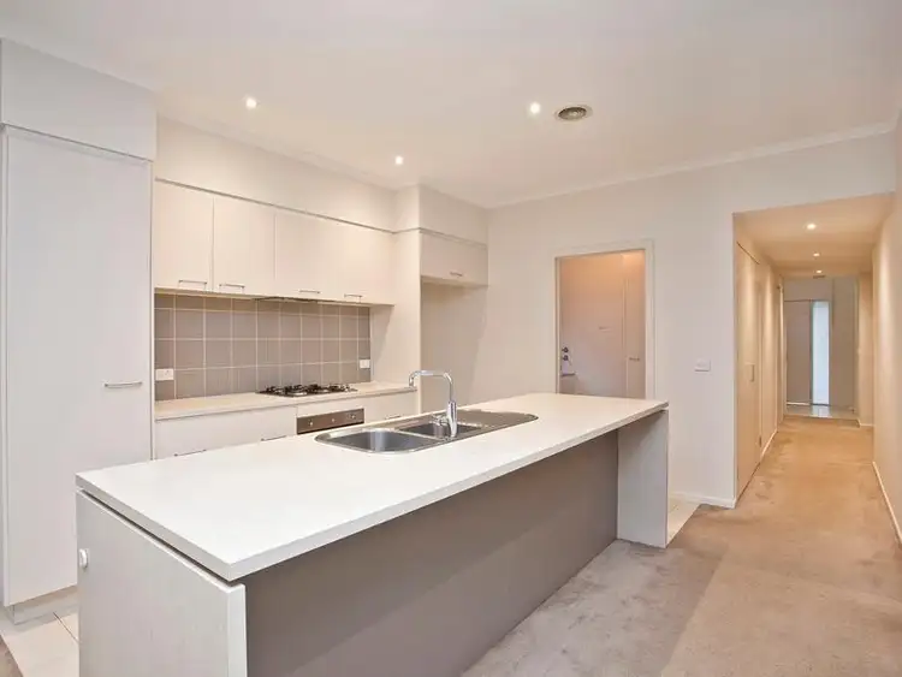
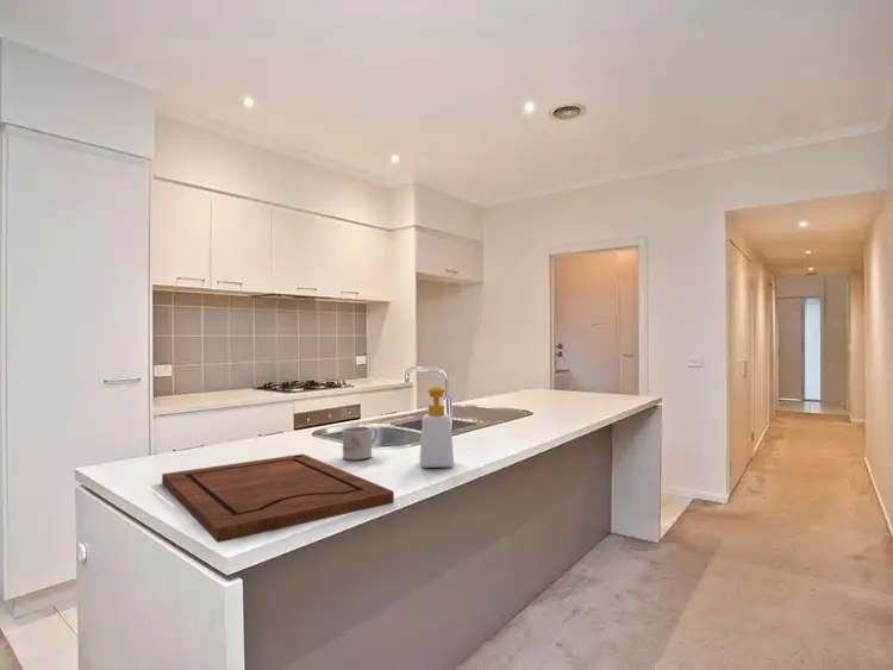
+ soap bottle [419,386,455,469]
+ mug [341,426,379,461]
+ cutting board [161,453,395,544]
